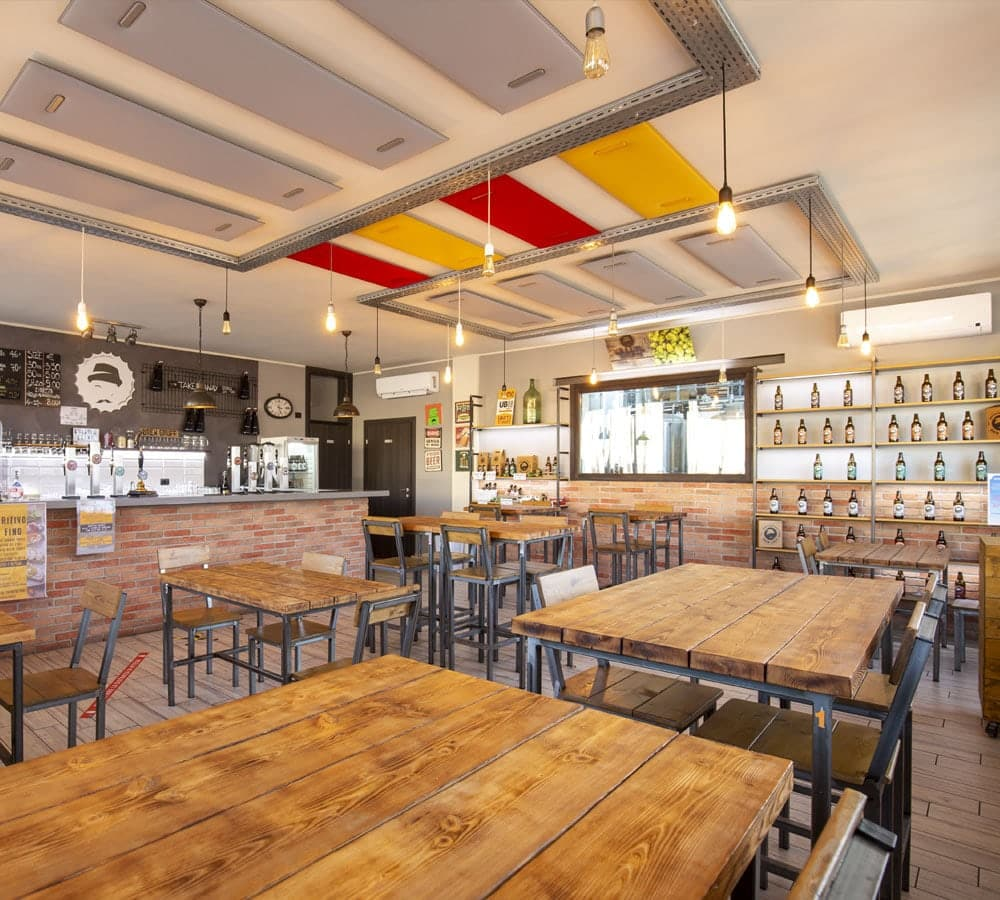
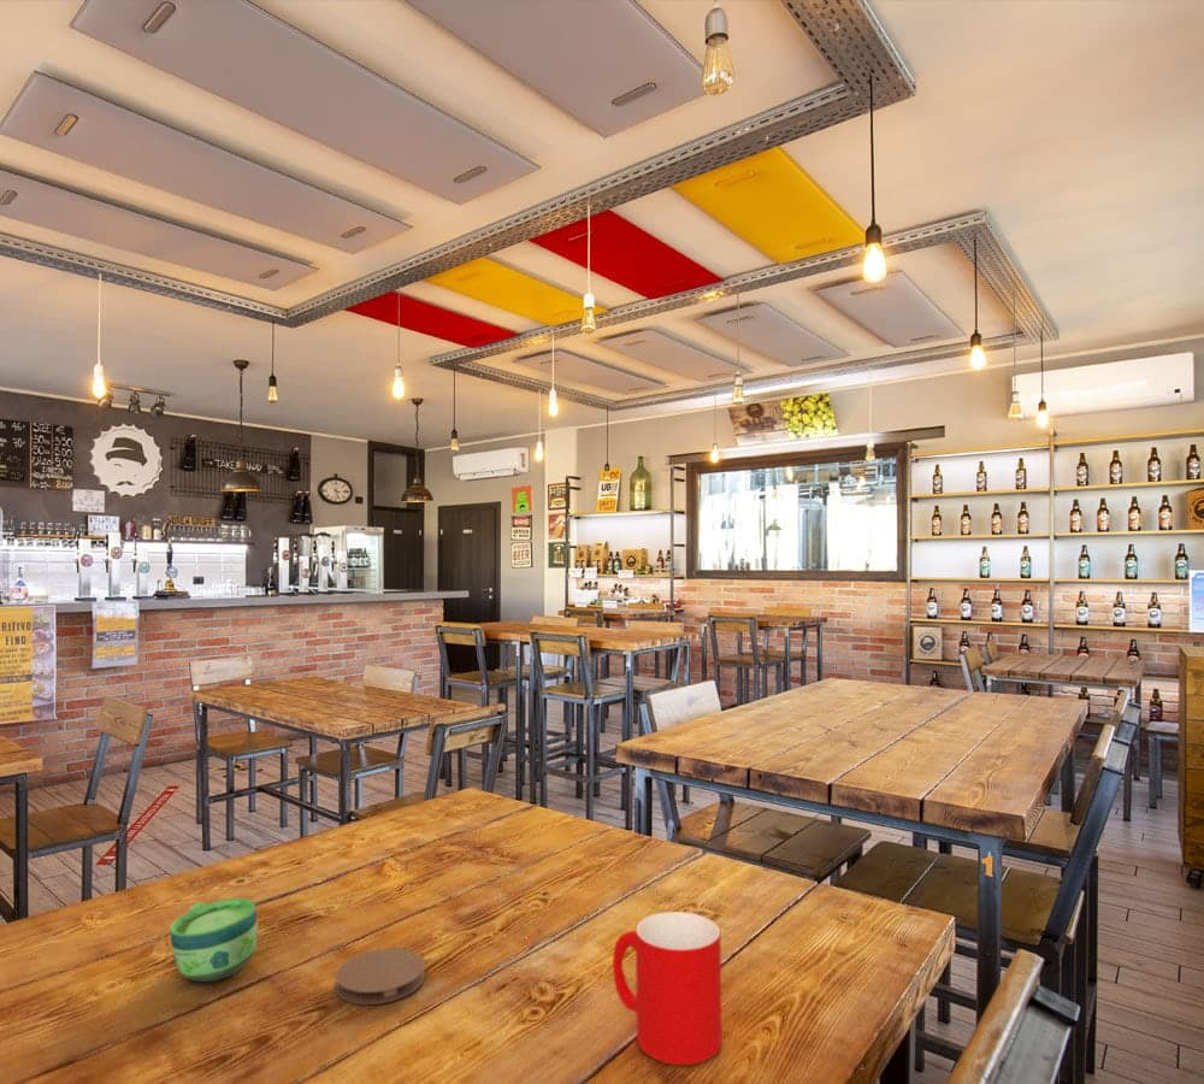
+ cup [612,911,722,1066]
+ cup [169,897,259,983]
+ coaster [335,947,426,1006]
